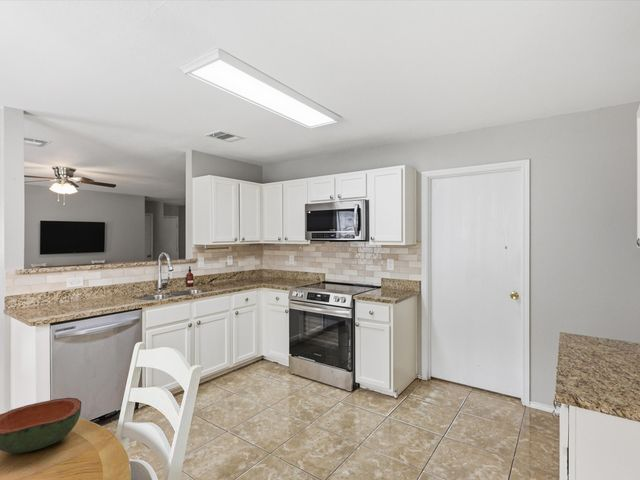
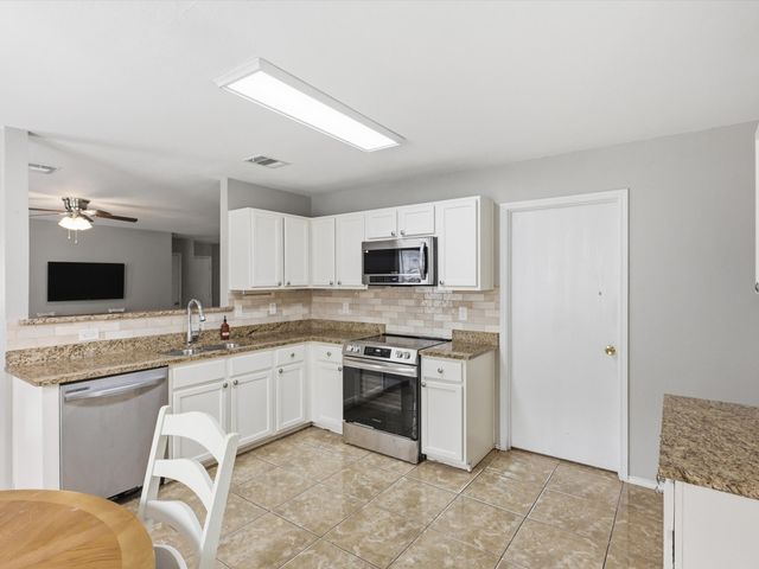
- bowl [0,397,82,454]
